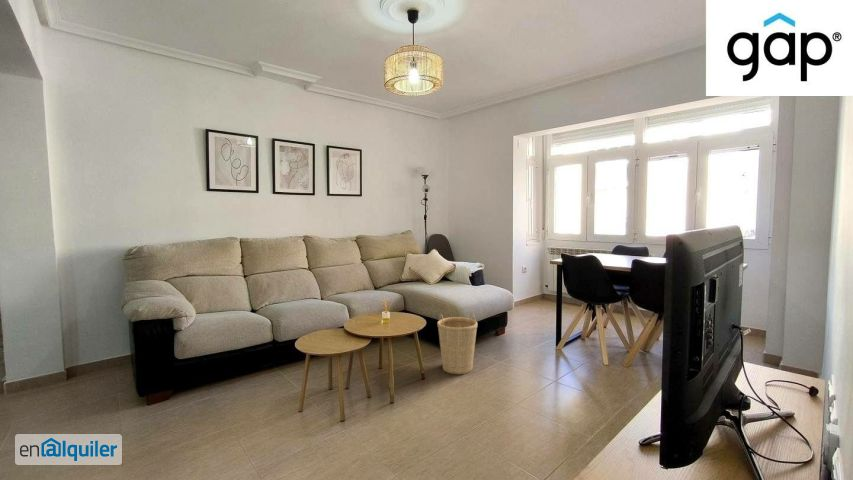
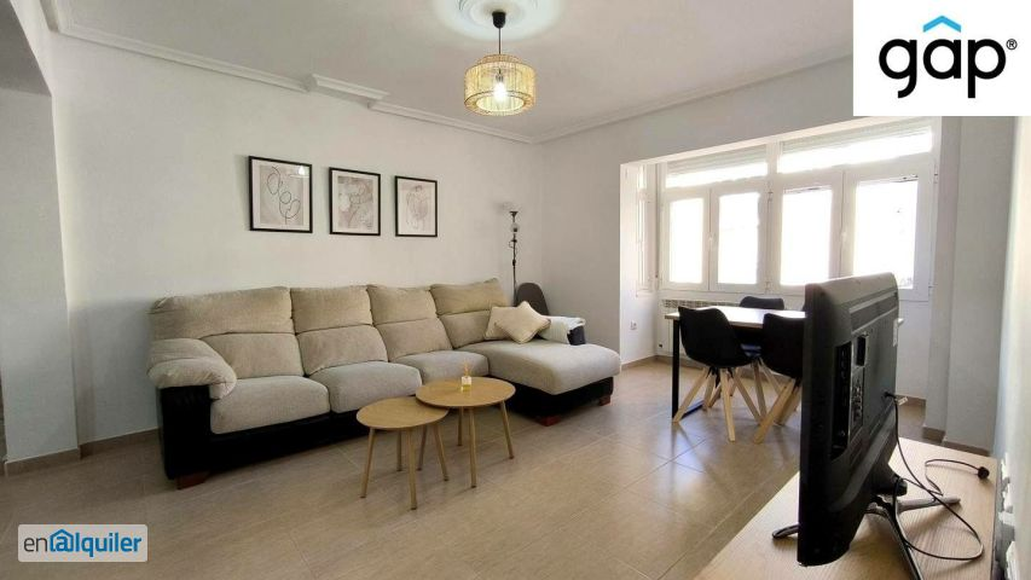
- basket [436,312,478,375]
